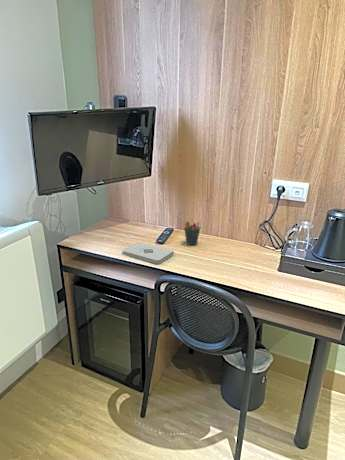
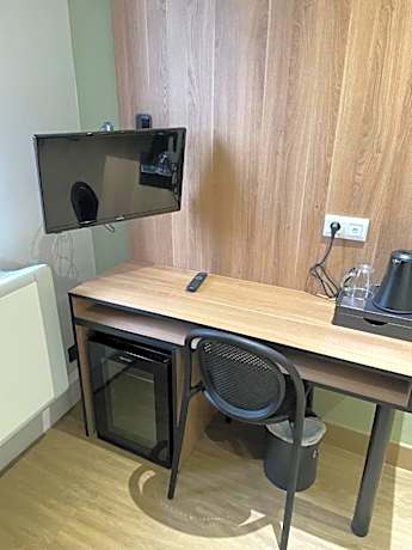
- notepad [121,241,175,265]
- pen holder [183,220,201,246]
